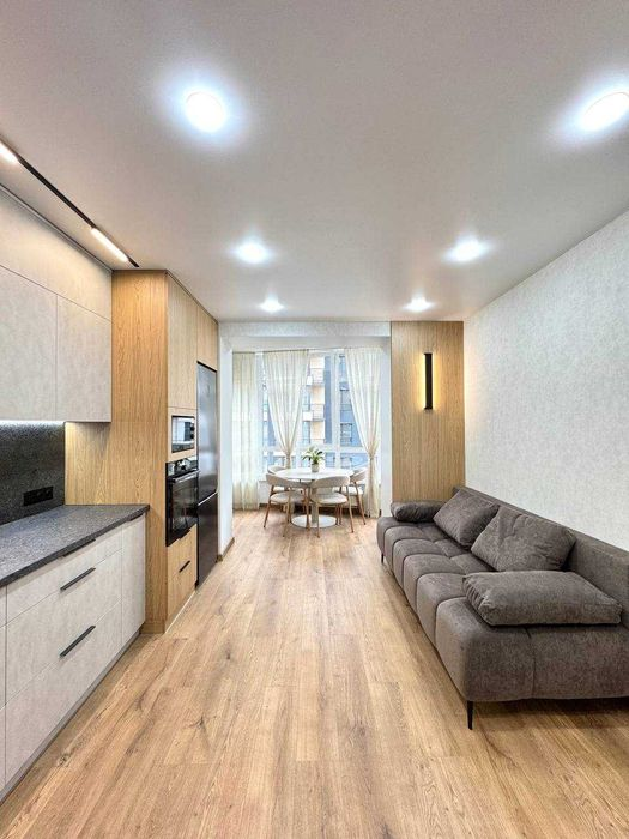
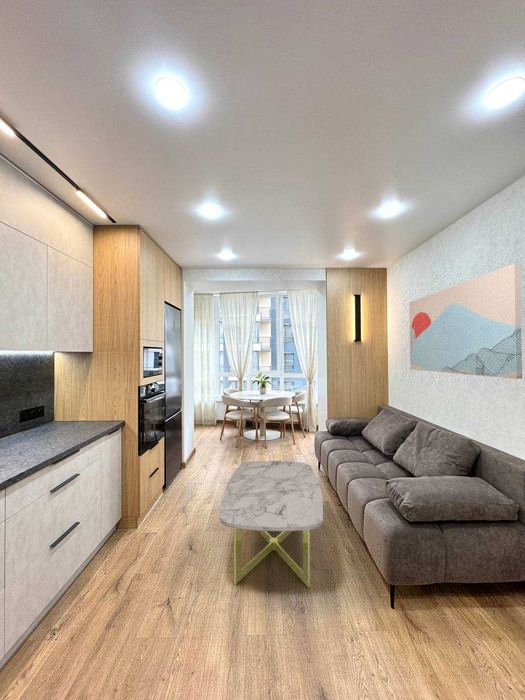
+ coffee table [218,460,324,589]
+ wall art [408,263,523,380]
